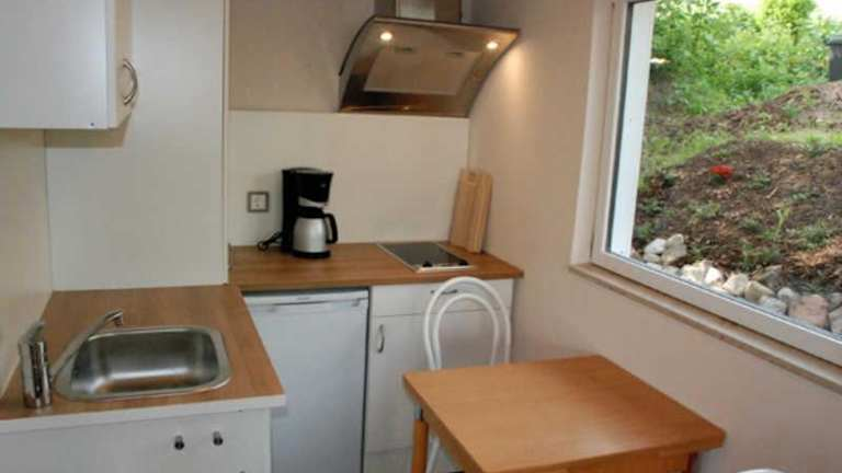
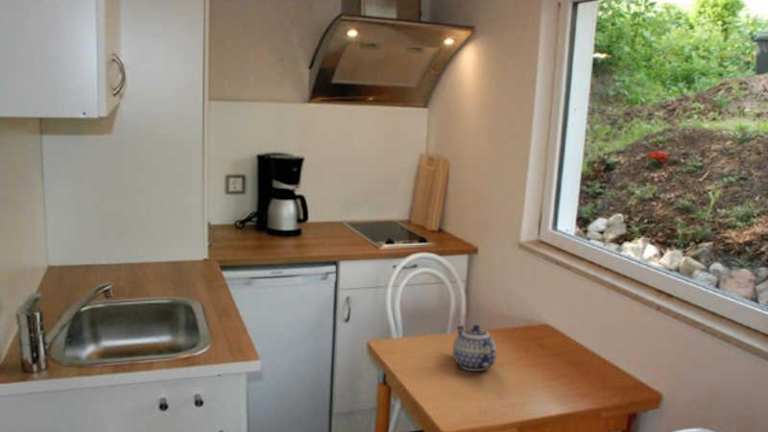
+ teapot [452,324,497,372]
